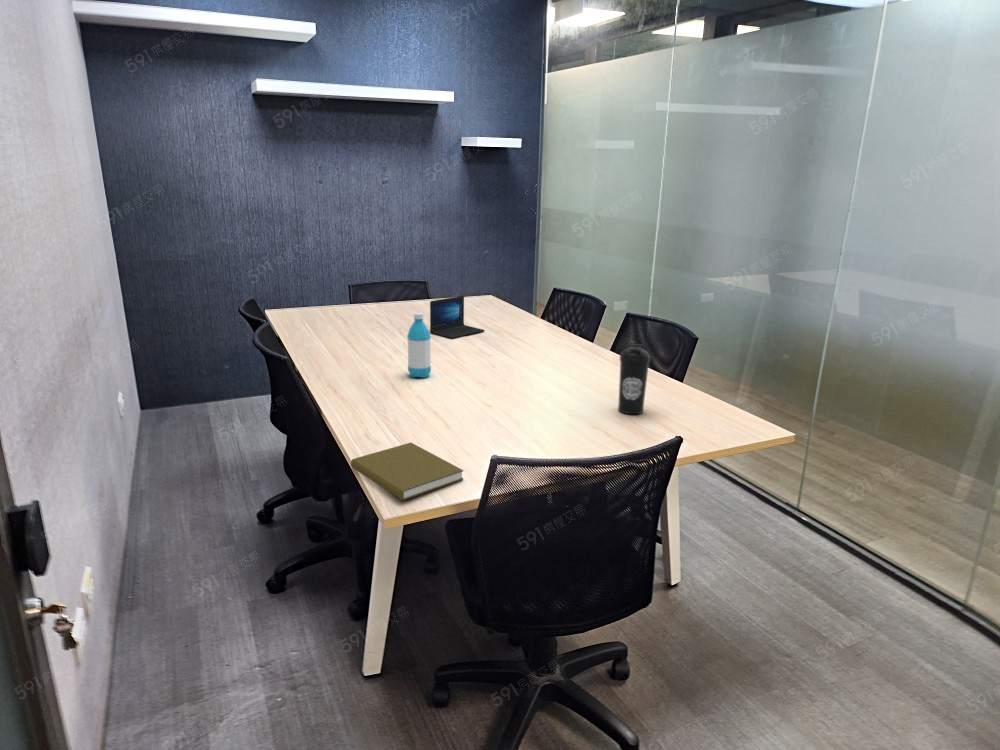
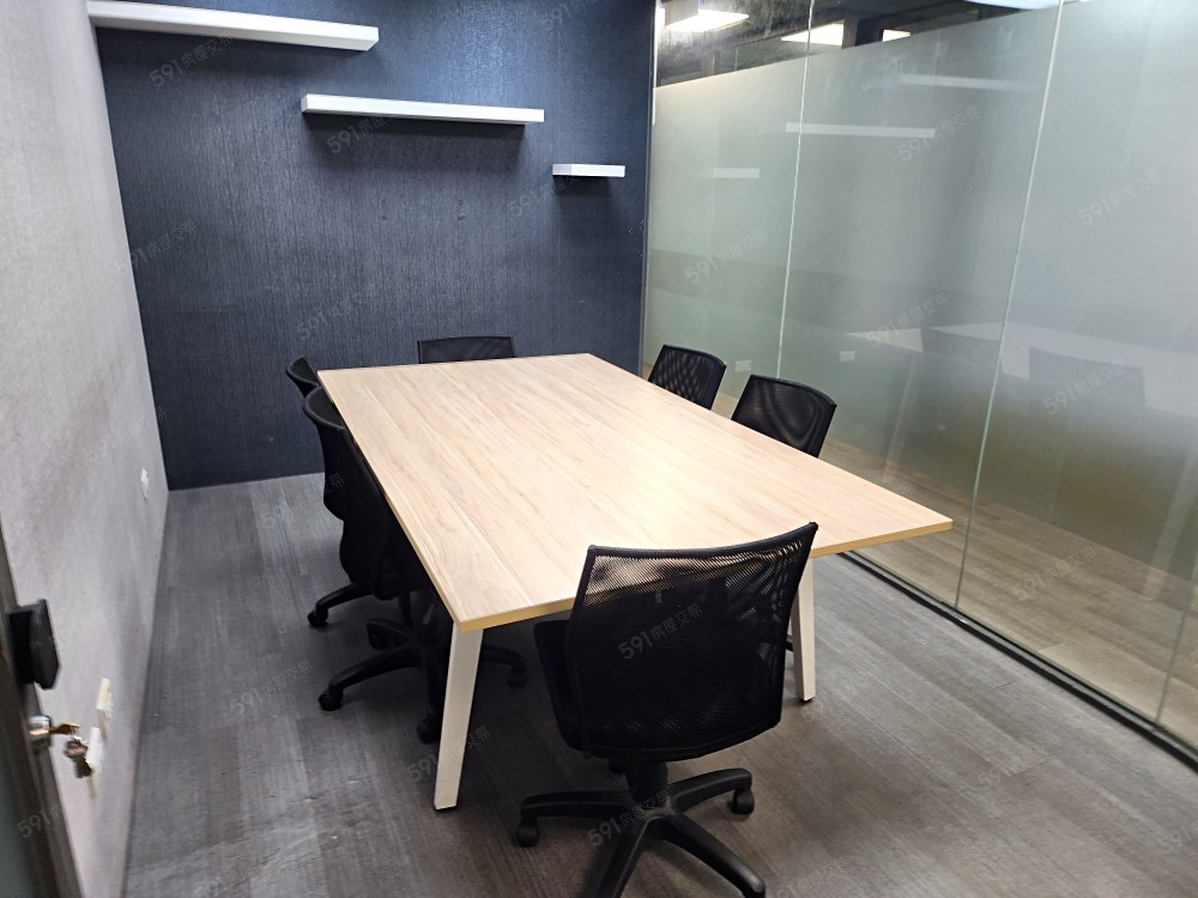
- water bottle [617,343,651,415]
- water bottle [406,312,432,379]
- laptop [429,295,486,339]
- book [350,442,464,501]
